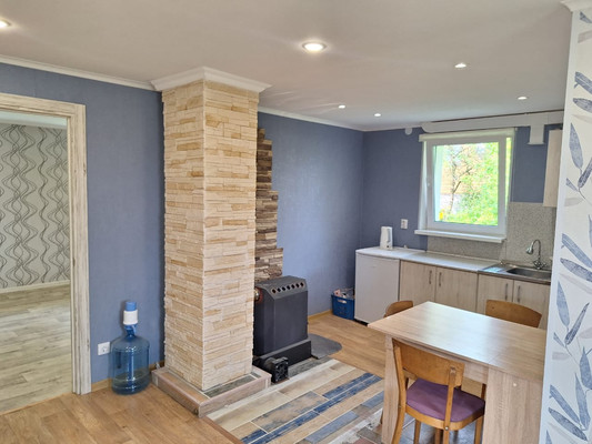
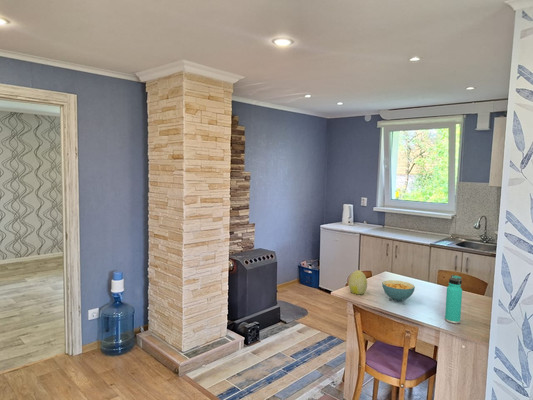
+ thermos bottle [444,274,463,324]
+ cereal bowl [381,279,416,302]
+ decorative egg [348,269,368,295]
